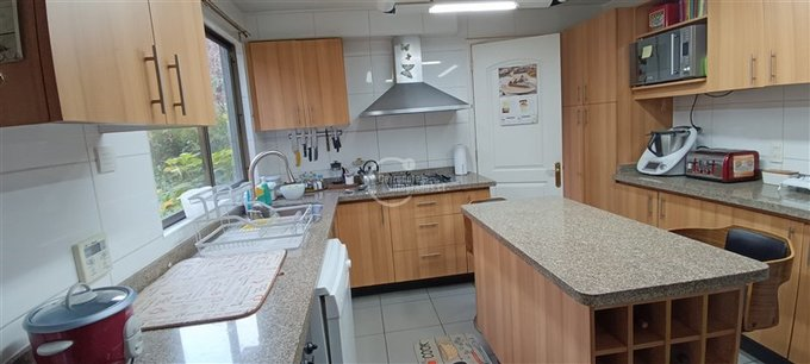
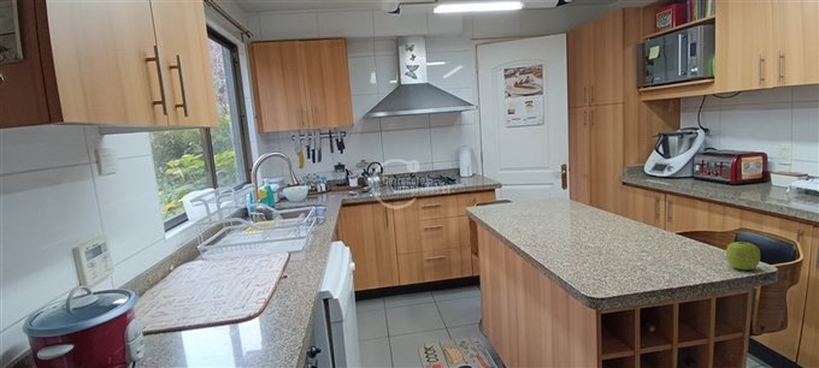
+ fruit [725,238,761,271]
